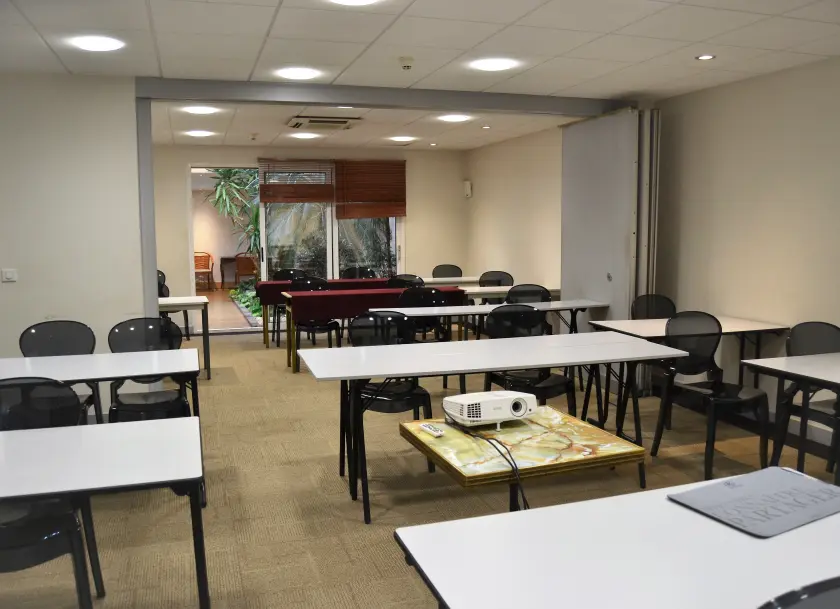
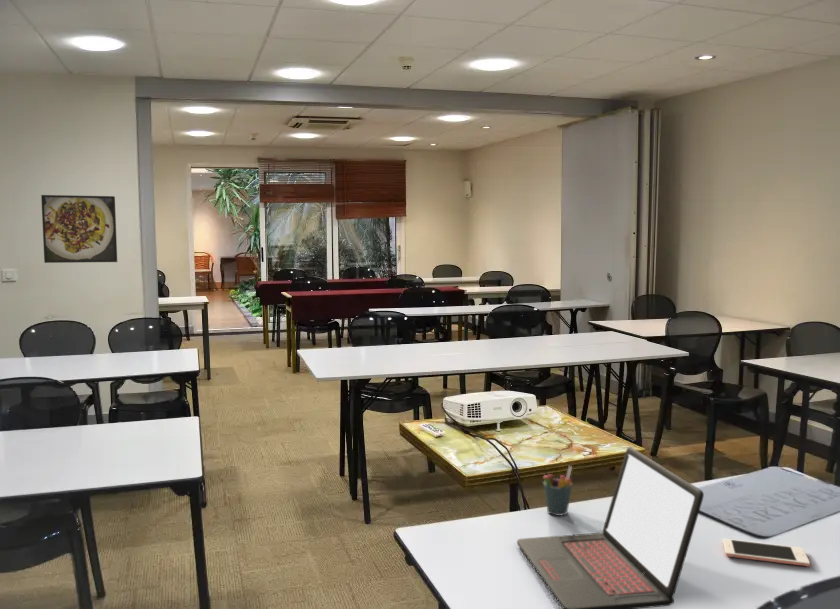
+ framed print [40,194,118,264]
+ cell phone [722,538,811,567]
+ pen holder [542,465,573,517]
+ laptop [516,446,705,609]
